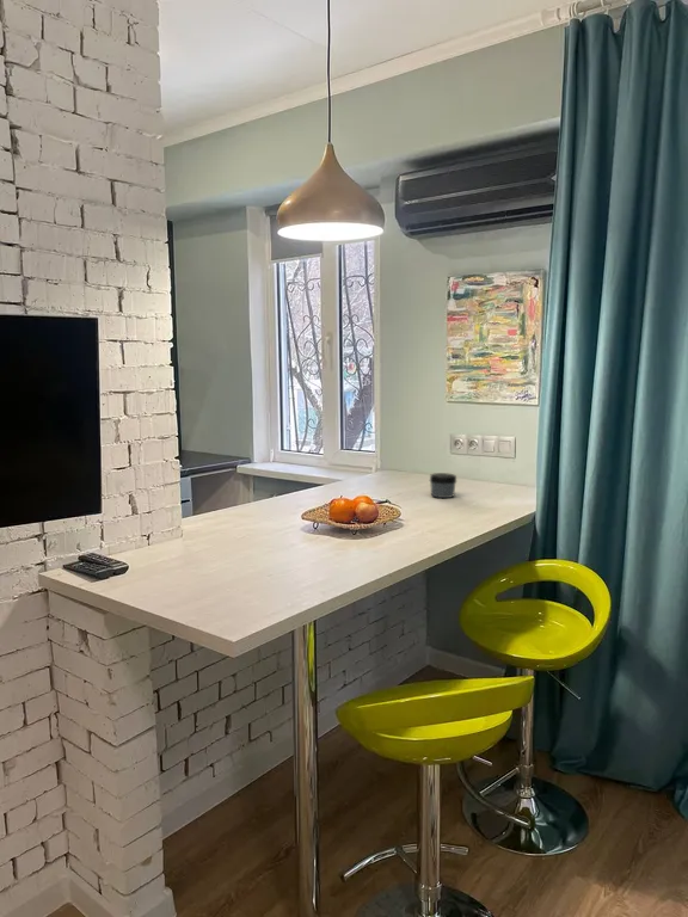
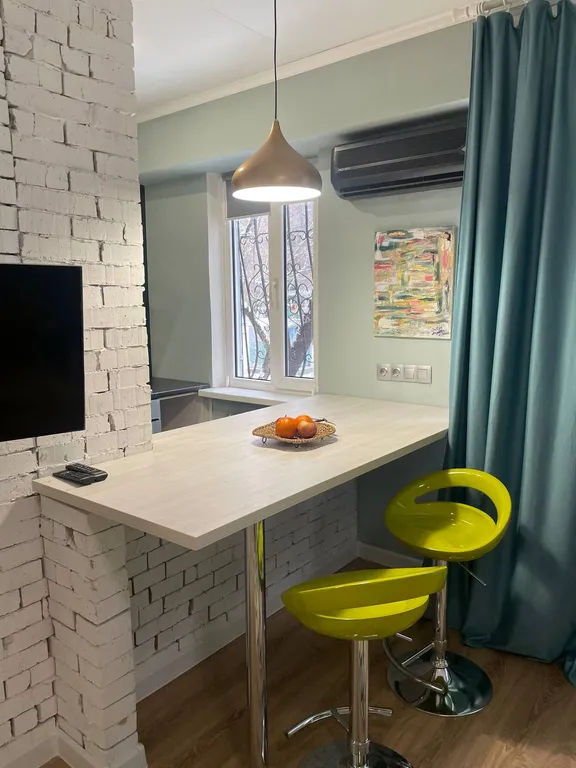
- jar [429,472,457,499]
